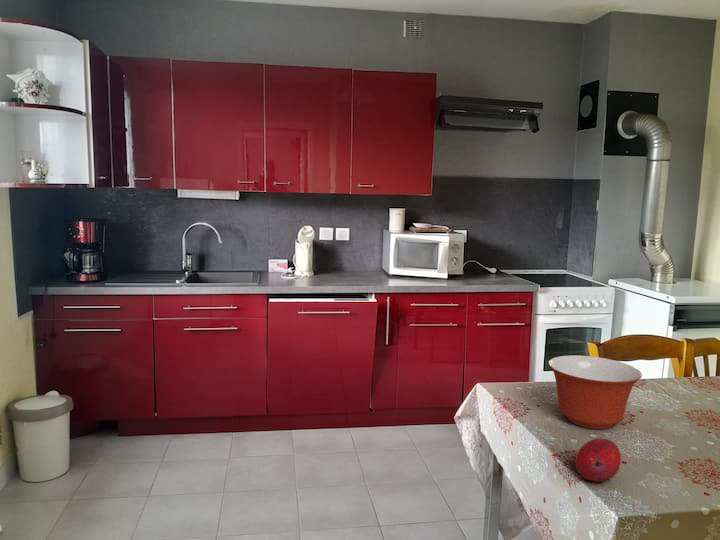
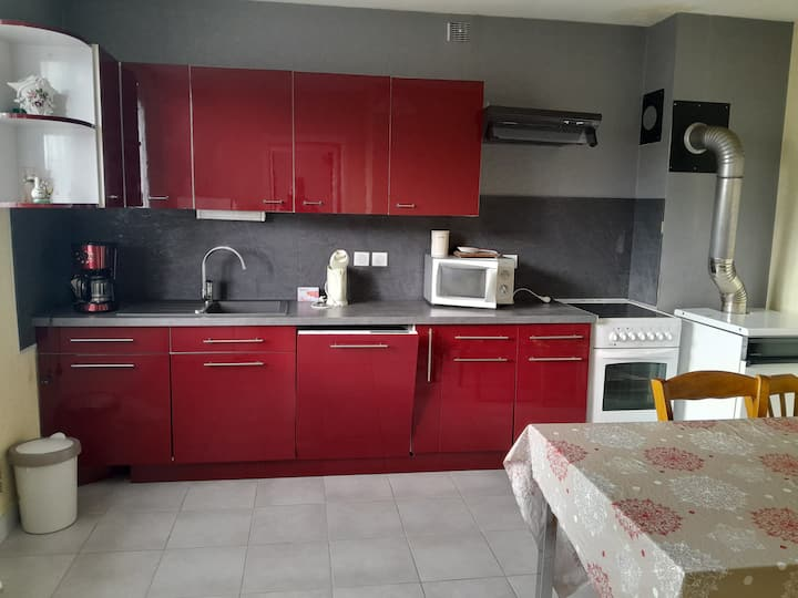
- mixing bowl [547,354,643,430]
- fruit [574,437,622,483]
